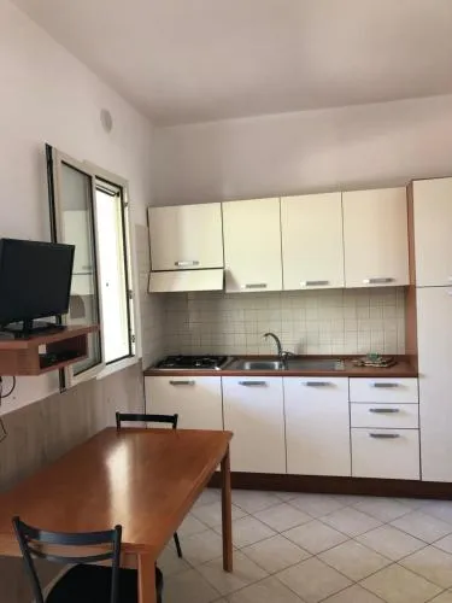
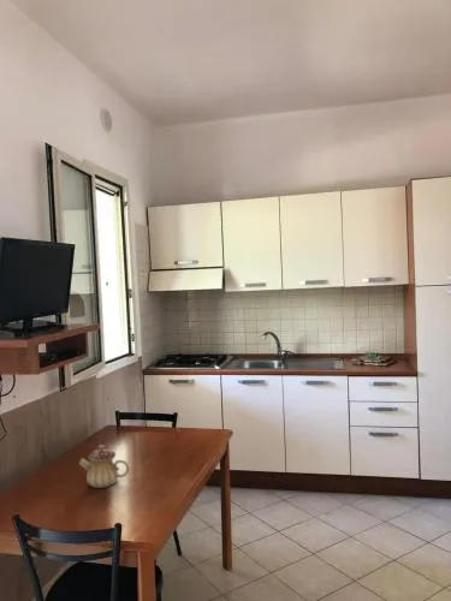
+ teapot [78,444,131,489]
